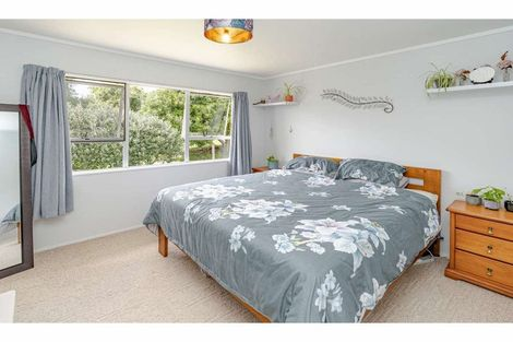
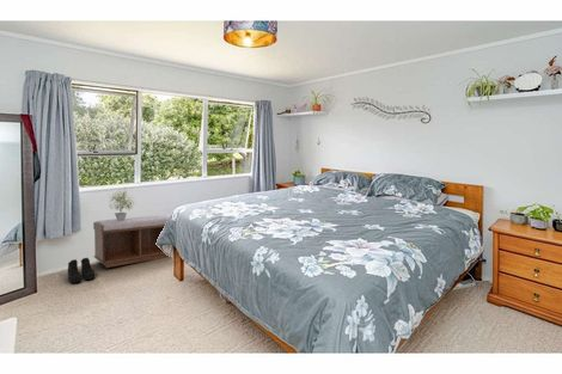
+ potted plant [106,186,136,221]
+ boots [67,257,96,283]
+ bench [92,214,170,269]
